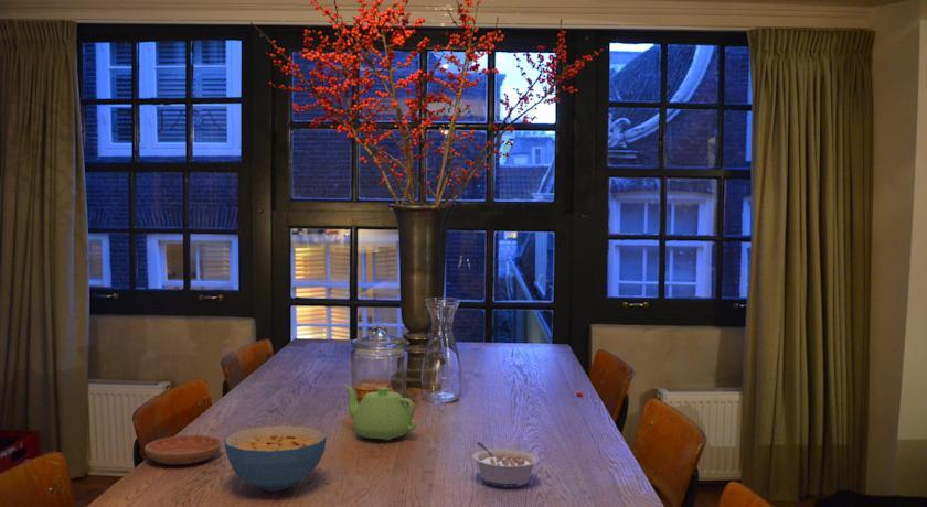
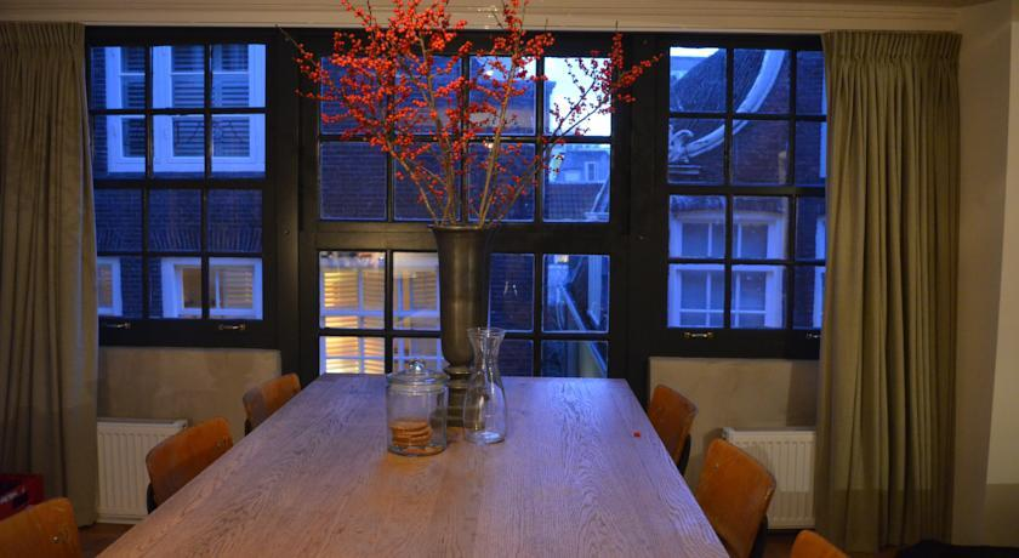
- legume [471,441,541,488]
- teapot [342,384,418,441]
- saucer [143,434,223,465]
- cereal bowl [223,424,328,492]
